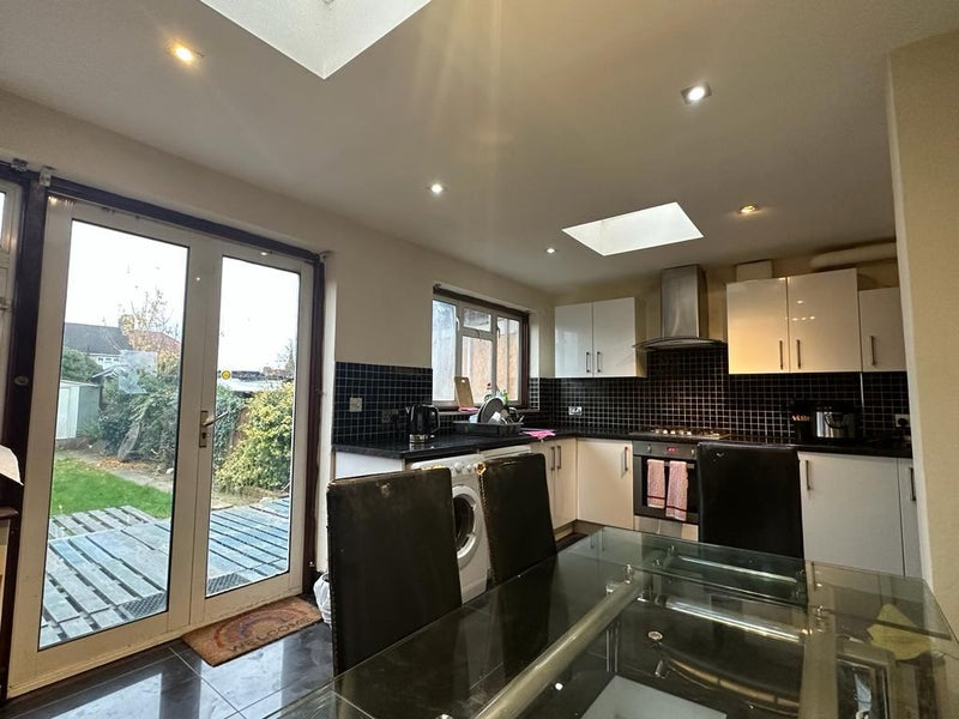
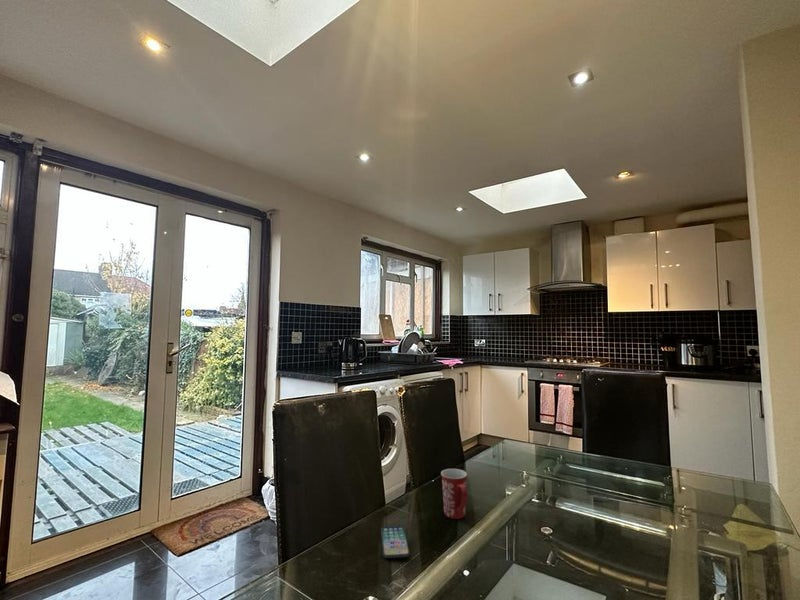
+ smartphone [380,524,411,559]
+ mug [440,468,468,520]
